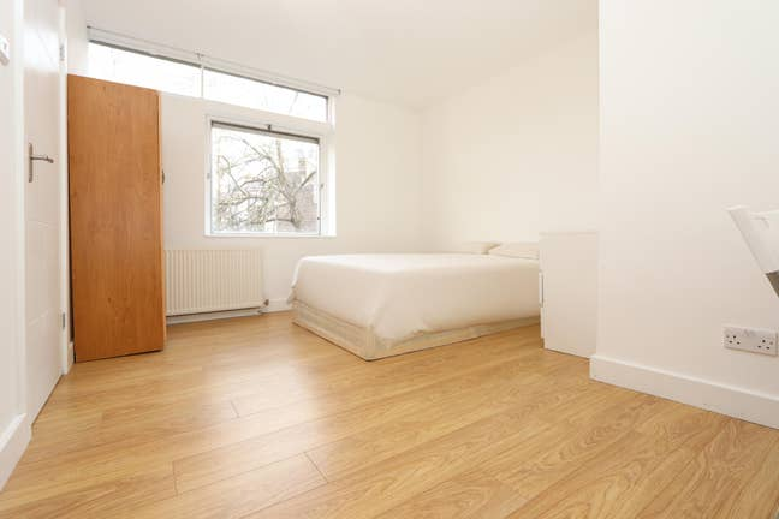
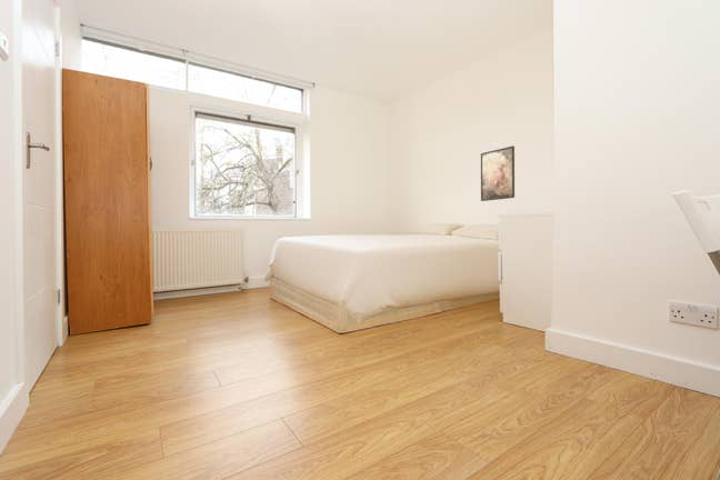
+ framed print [480,146,516,202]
